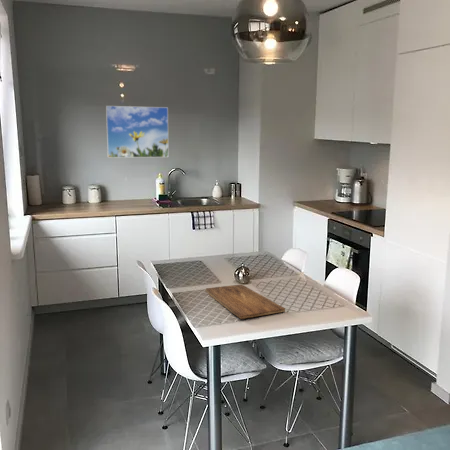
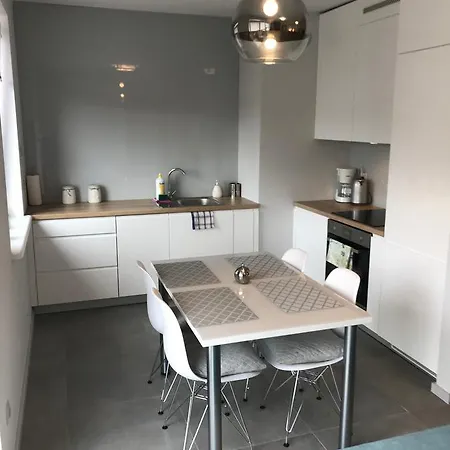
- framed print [105,105,170,159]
- cutting board [205,283,286,320]
